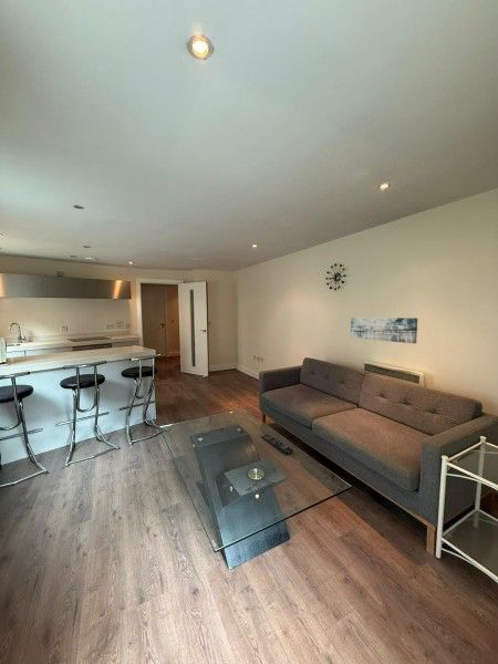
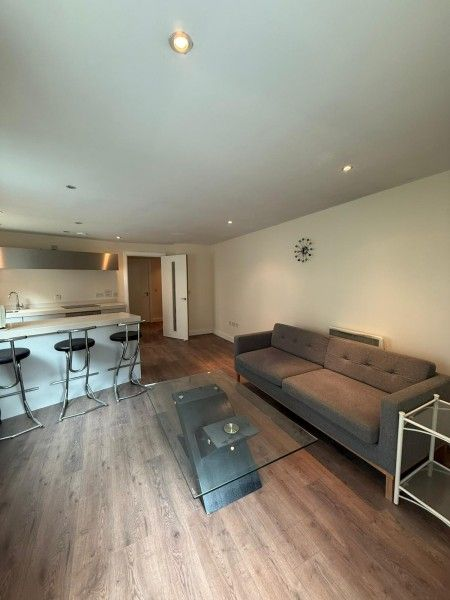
- remote control [260,434,293,455]
- wall art [350,317,418,344]
